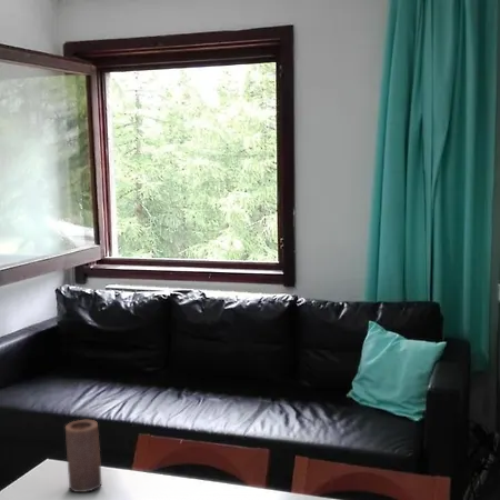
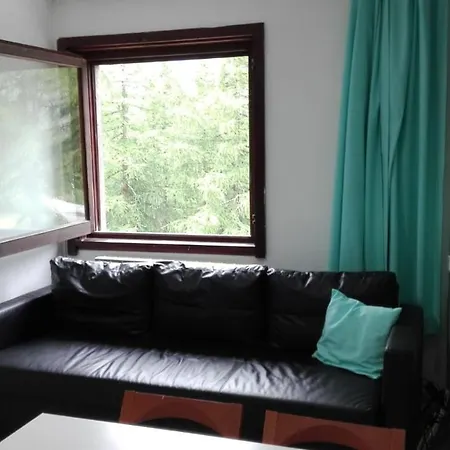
- candle [64,419,103,493]
